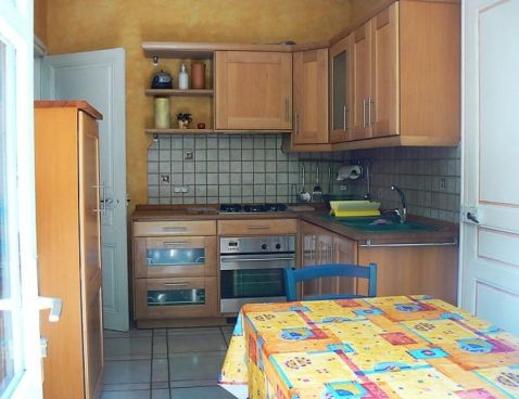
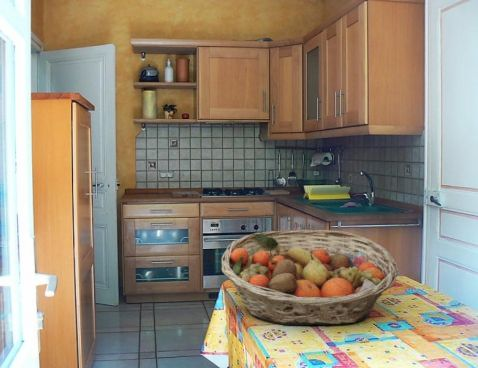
+ fruit basket [220,229,399,326]
